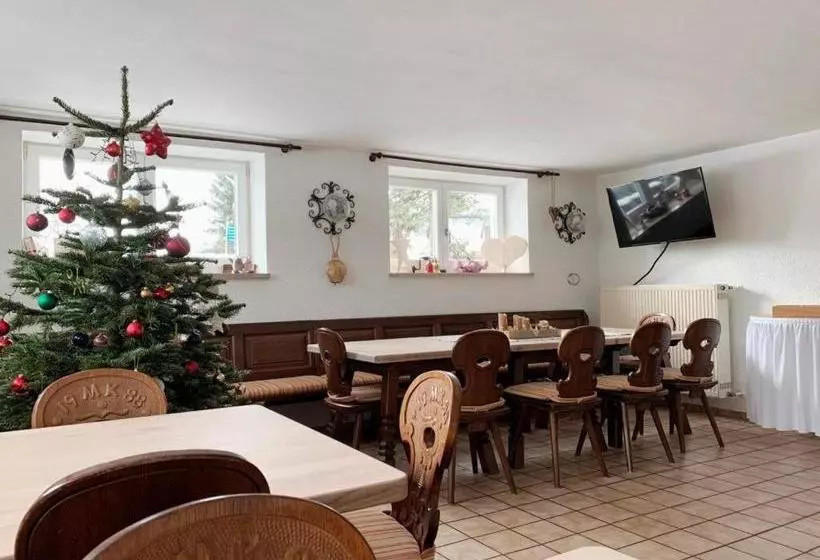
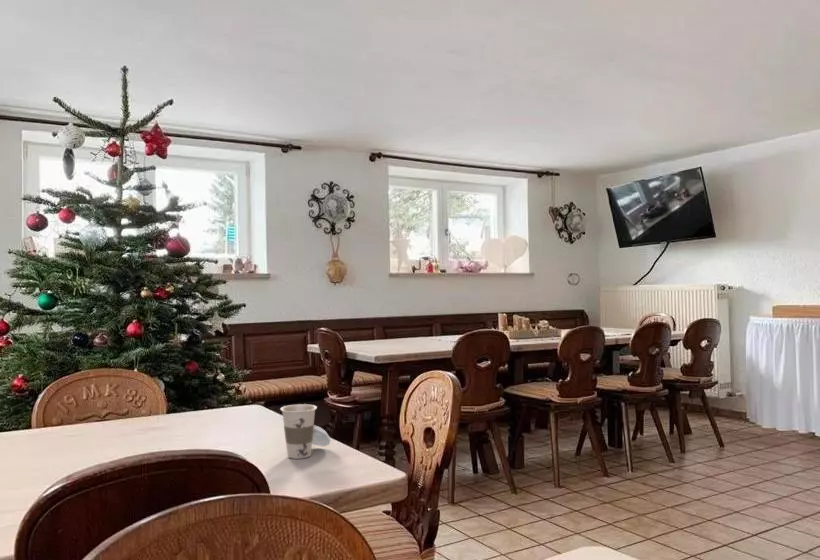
+ cup [279,403,331,460]
